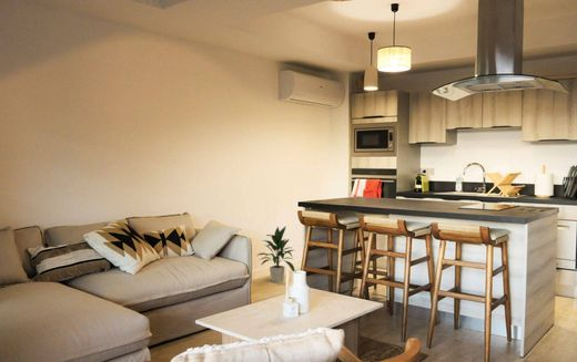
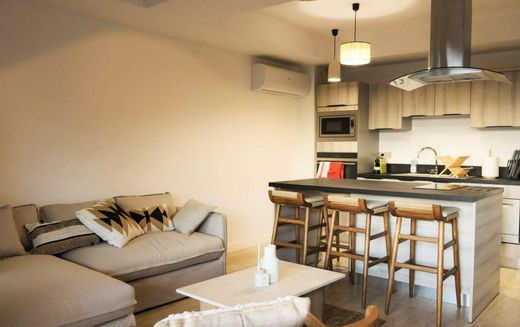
- indoor plant [255,226,296,283]
